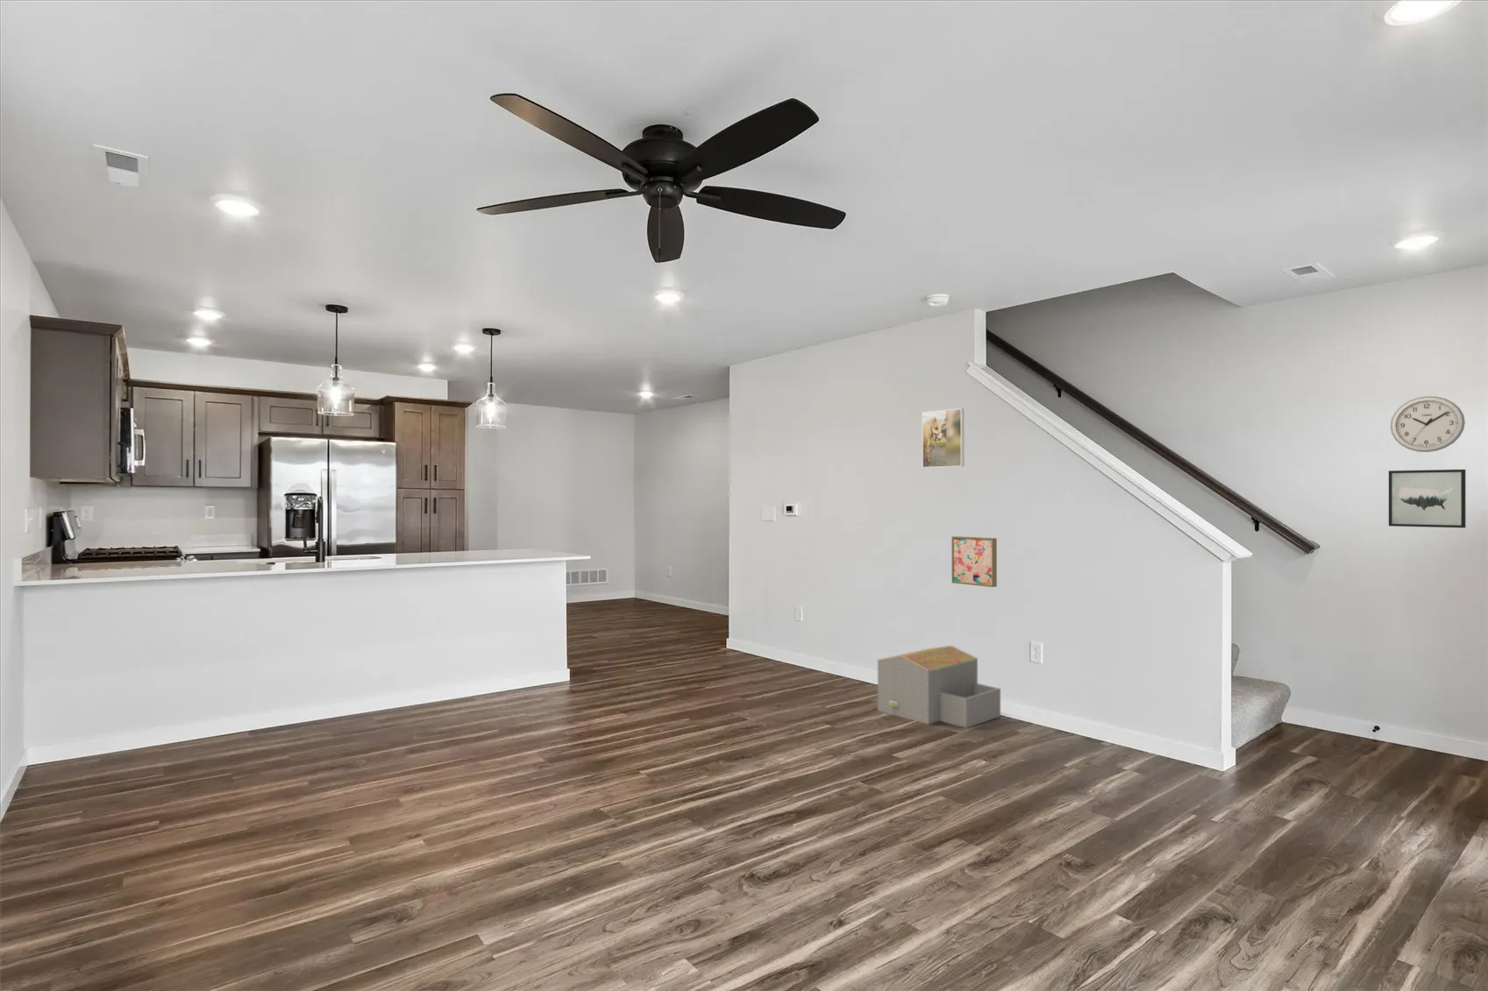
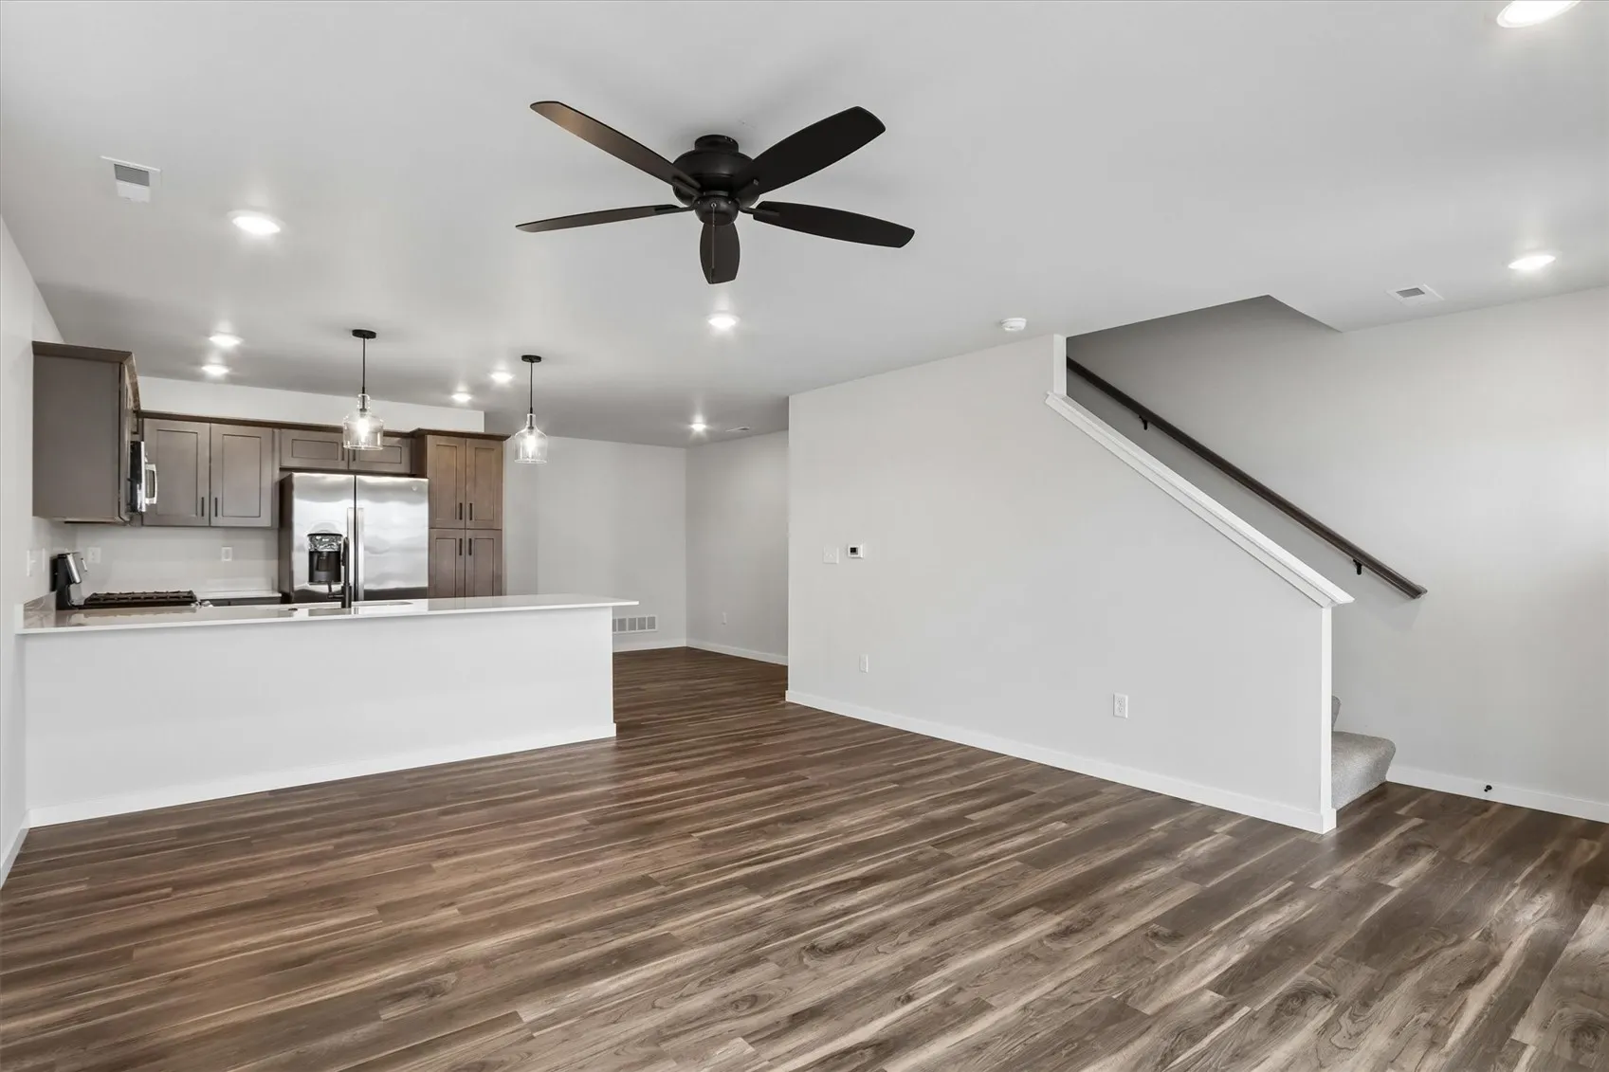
- architectural model [877,645,1001,729]
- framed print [922,407,965,469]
- wall art [951,535,998,588]
- wall clock [1390,395,1466,453]
- wall art [1388,469,1466,529]
